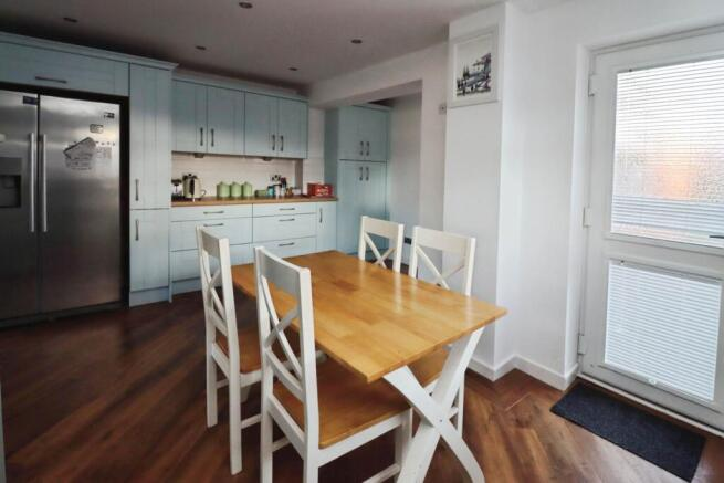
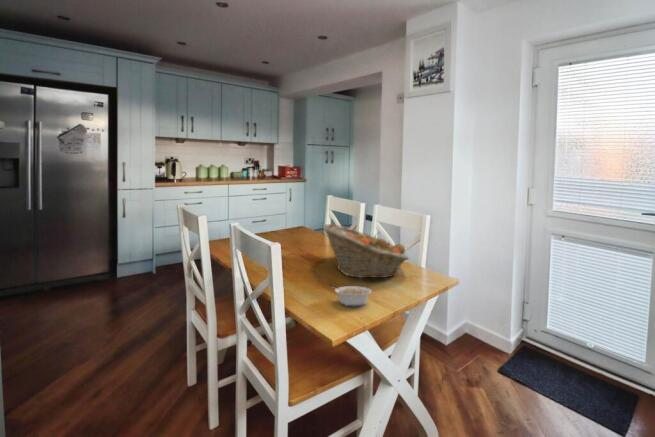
+ legume [328,283,373,307]
+ fruit basket [322,223,410,279]
